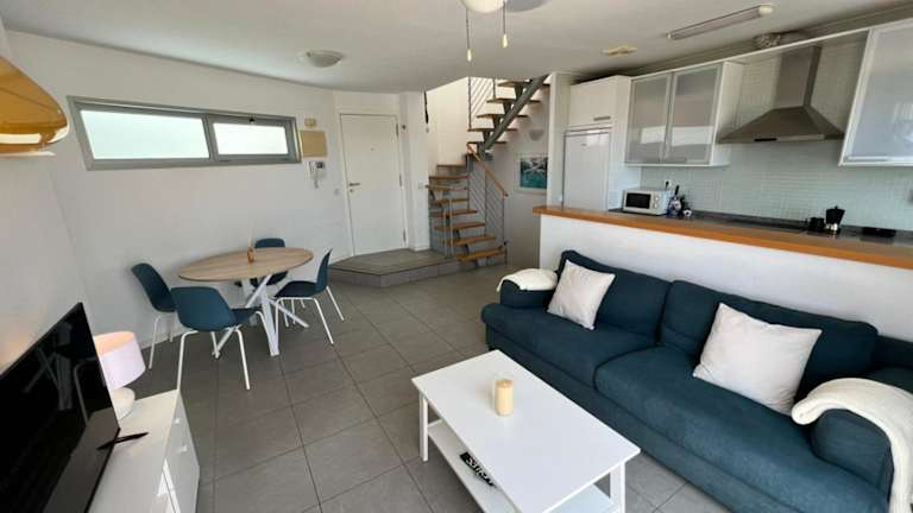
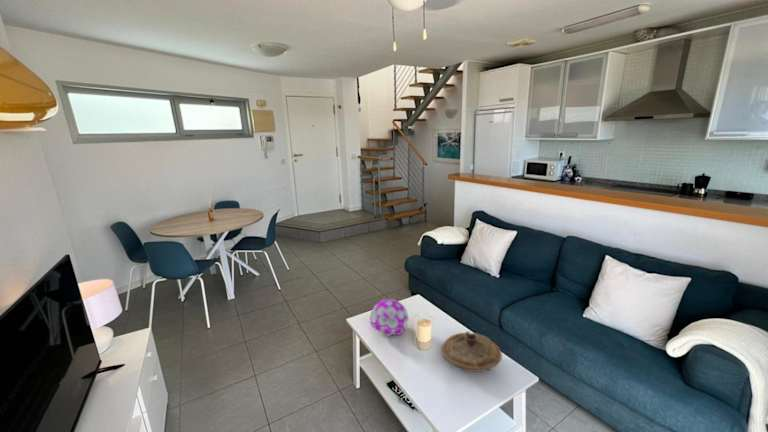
+ decorative bowl [441,330,503,373]
+ decorative ball [369,298,409,337]
